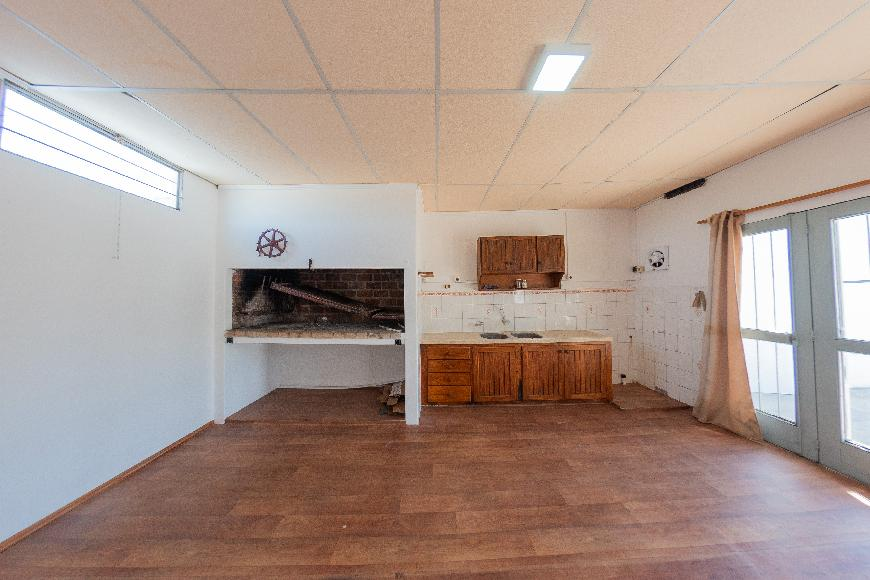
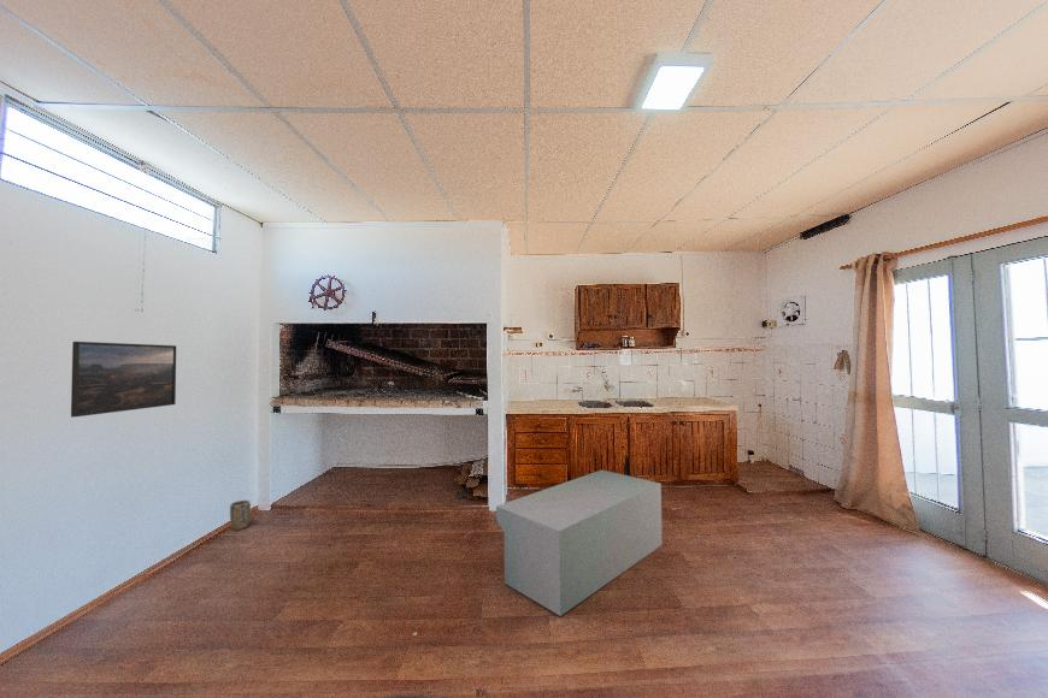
+ coffee table [495,469,664,617]
+ plant pot [229,499,252,531]
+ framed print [70,341,177,419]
